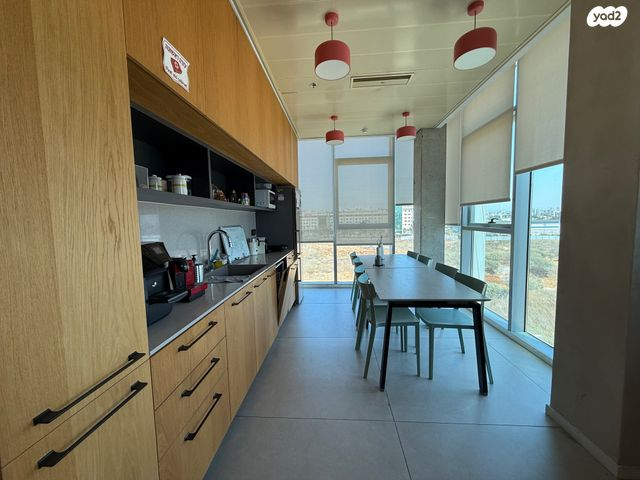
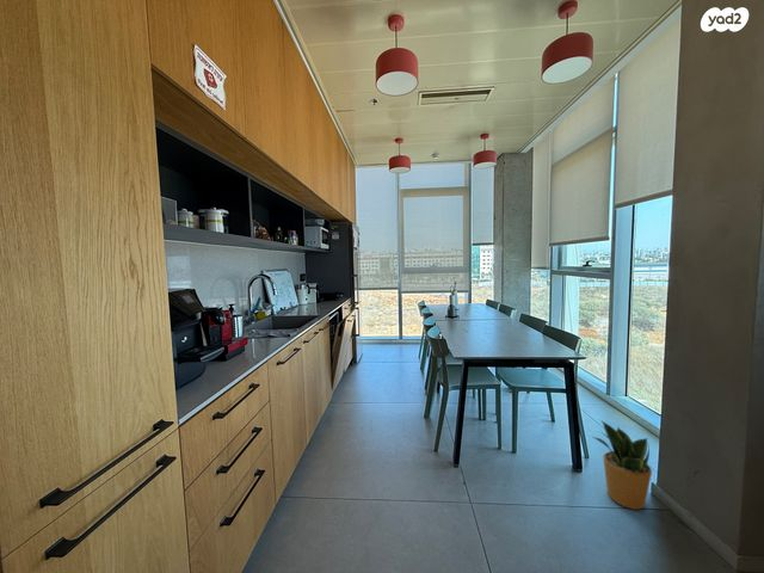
+ potted plant [590,419,653,511]
